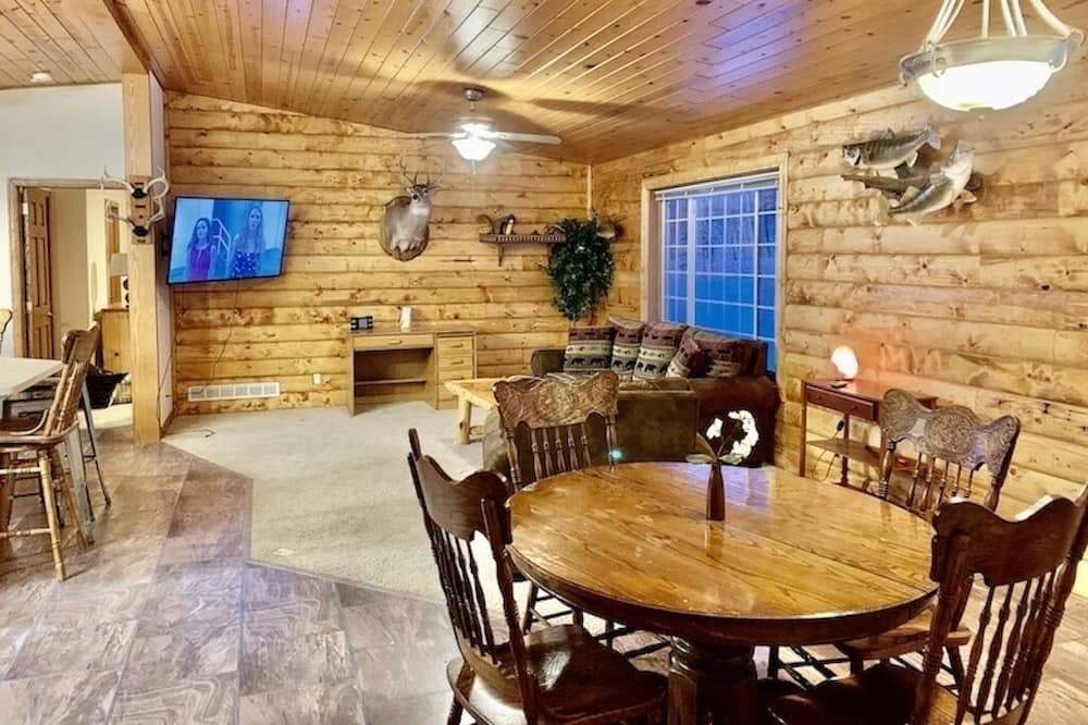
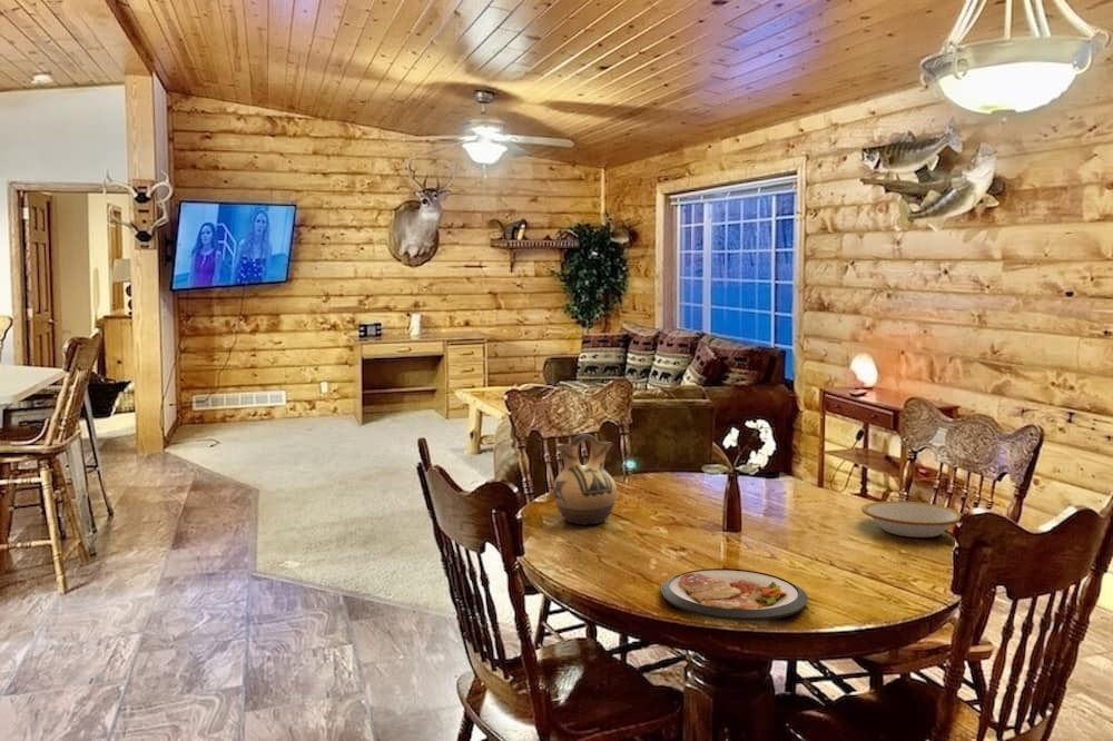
+ ceramic pitcher [552,433,618,526]
+ bowl [860,500,963,539]
+ dish [660,567,809,622]
